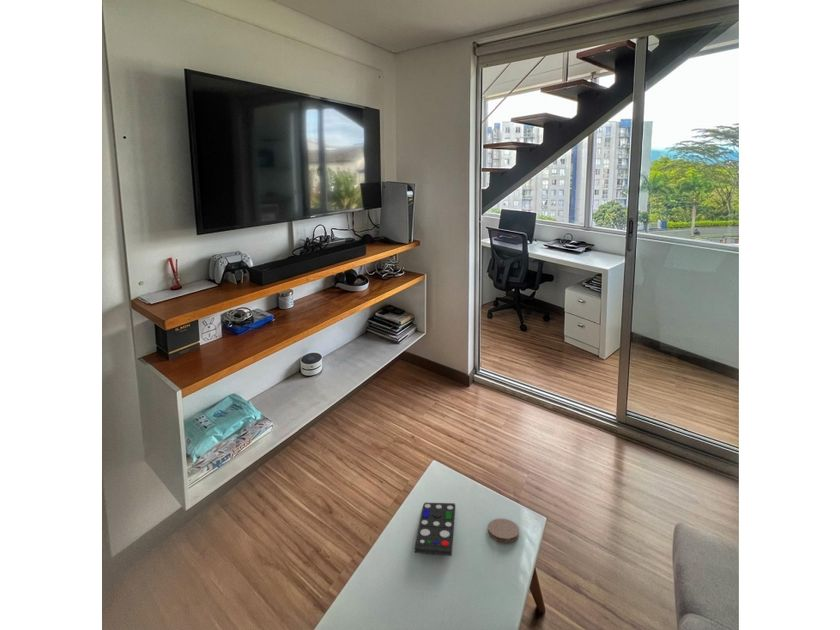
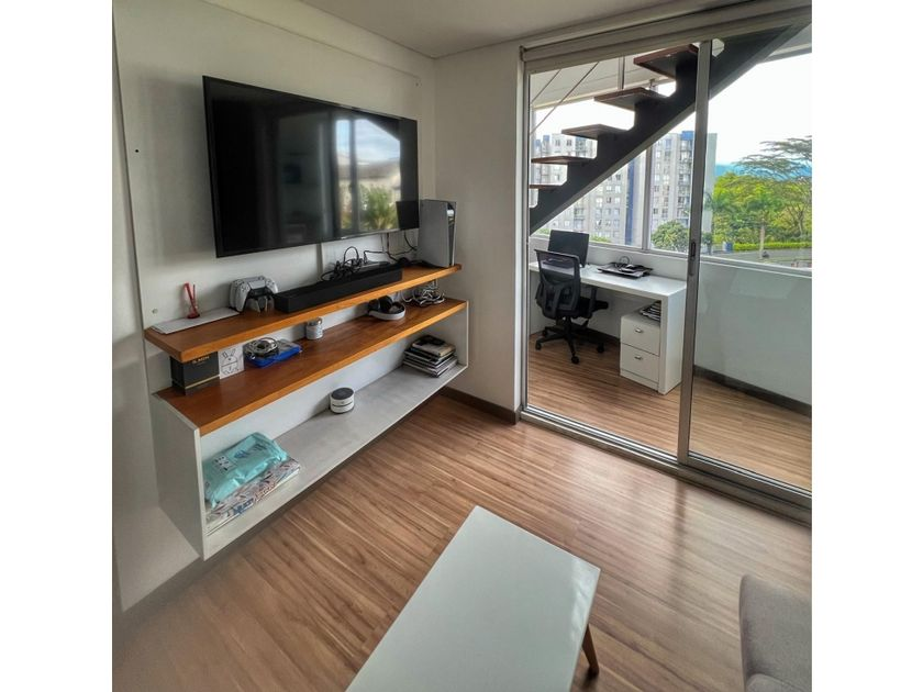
- remote control [414,502,456,557]
- coaster [487,518,520,543]
